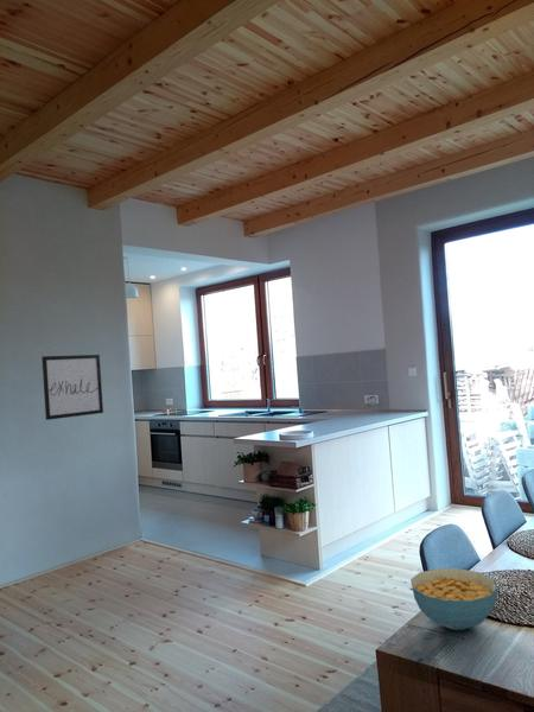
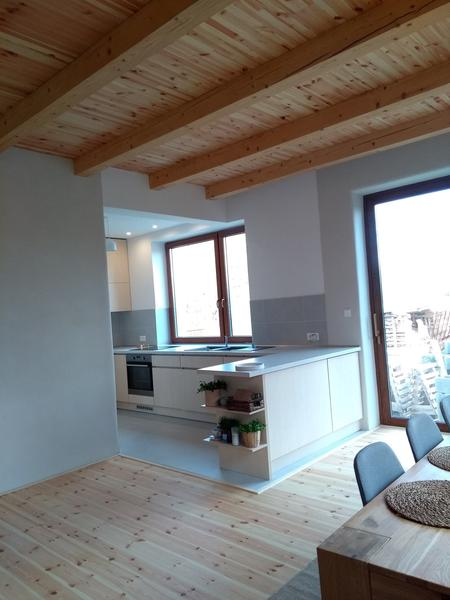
- cereal bowl [409,567,498,631]
- wall art [40,354,104,421]
